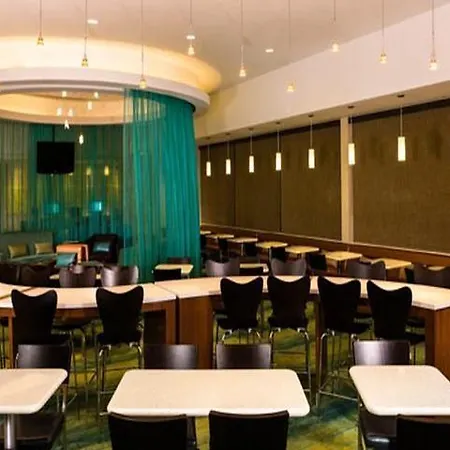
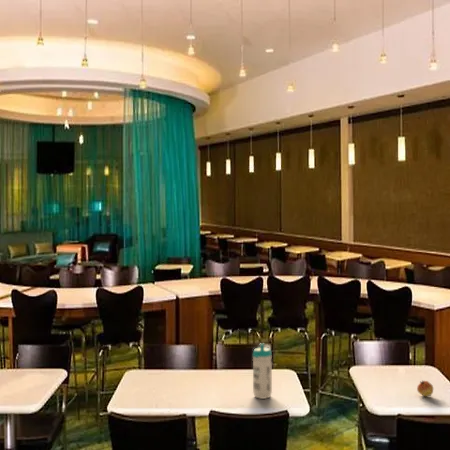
+ water bottle [252,342,273,400]
+ fruit [416,379,434,397]
